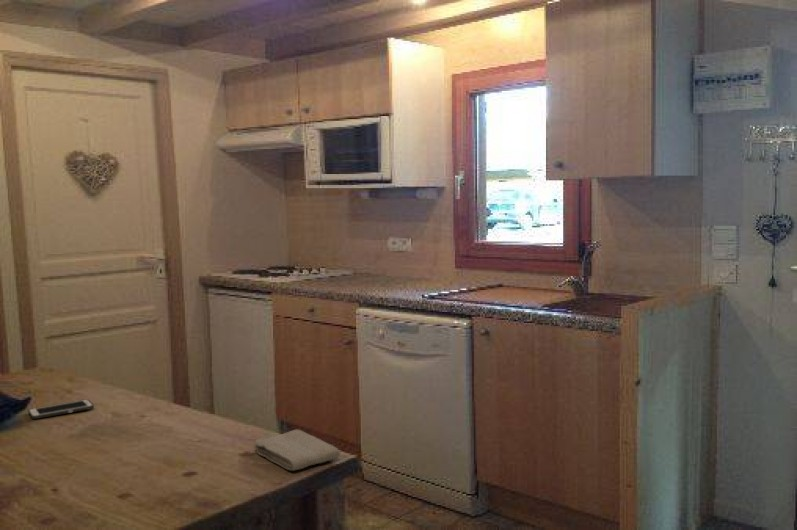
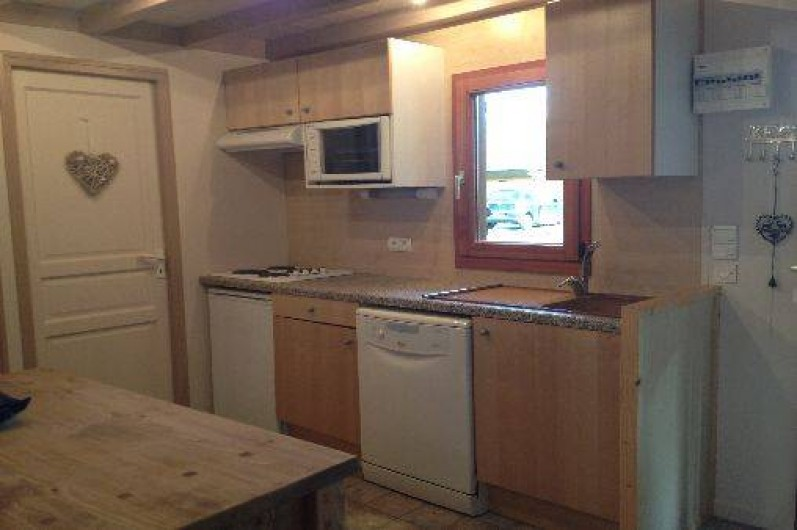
- washcloth [253,429,341,472]
- cell phone [27,398,95,420]
